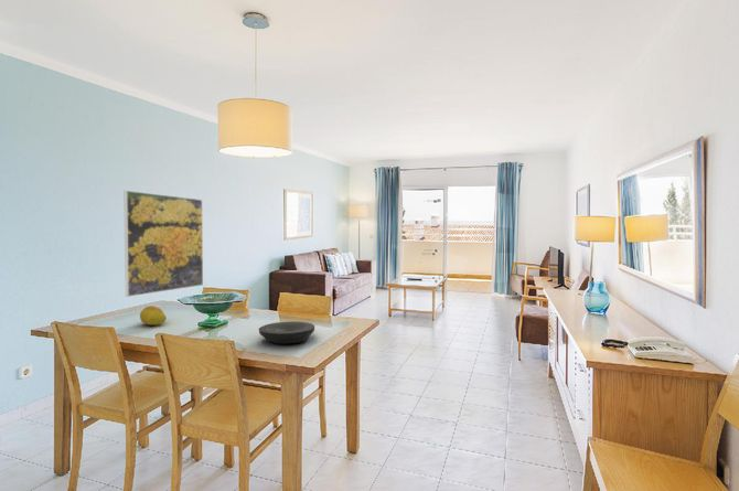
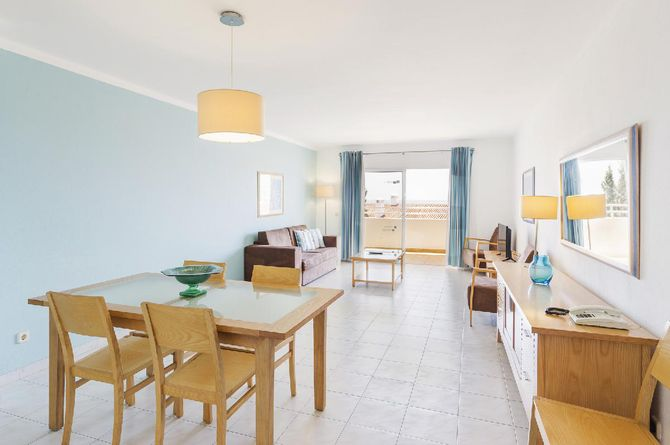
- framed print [124,190,204,298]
- fruit [139,305,168,327]
- plate [258,320,315,345]
